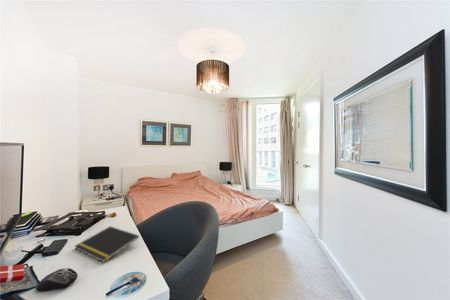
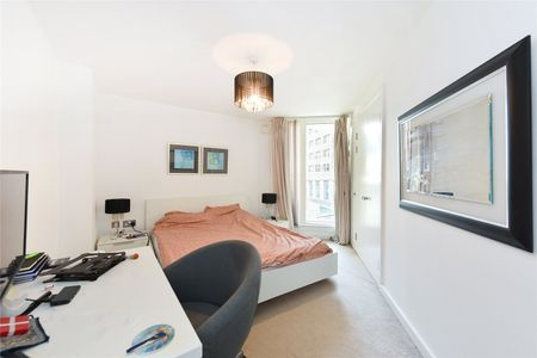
- computer mouse [35,267,79,292]
- notepad [74,225,140,263]
